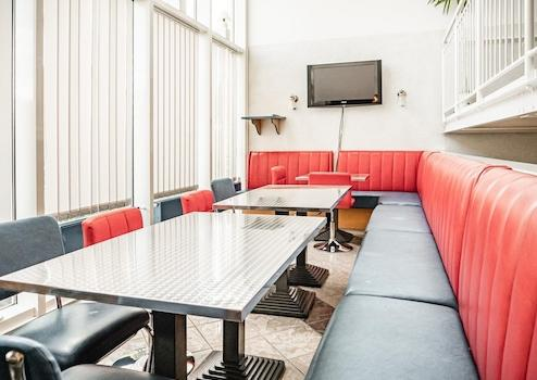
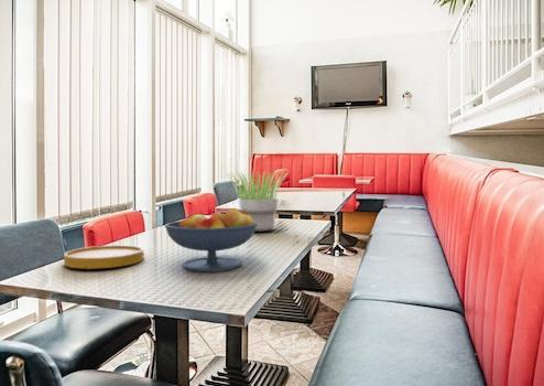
+ plate [63,244,144,270]
+ potted plant [222,169,289,233]
+ fruit bowl [163,207,258,272]
